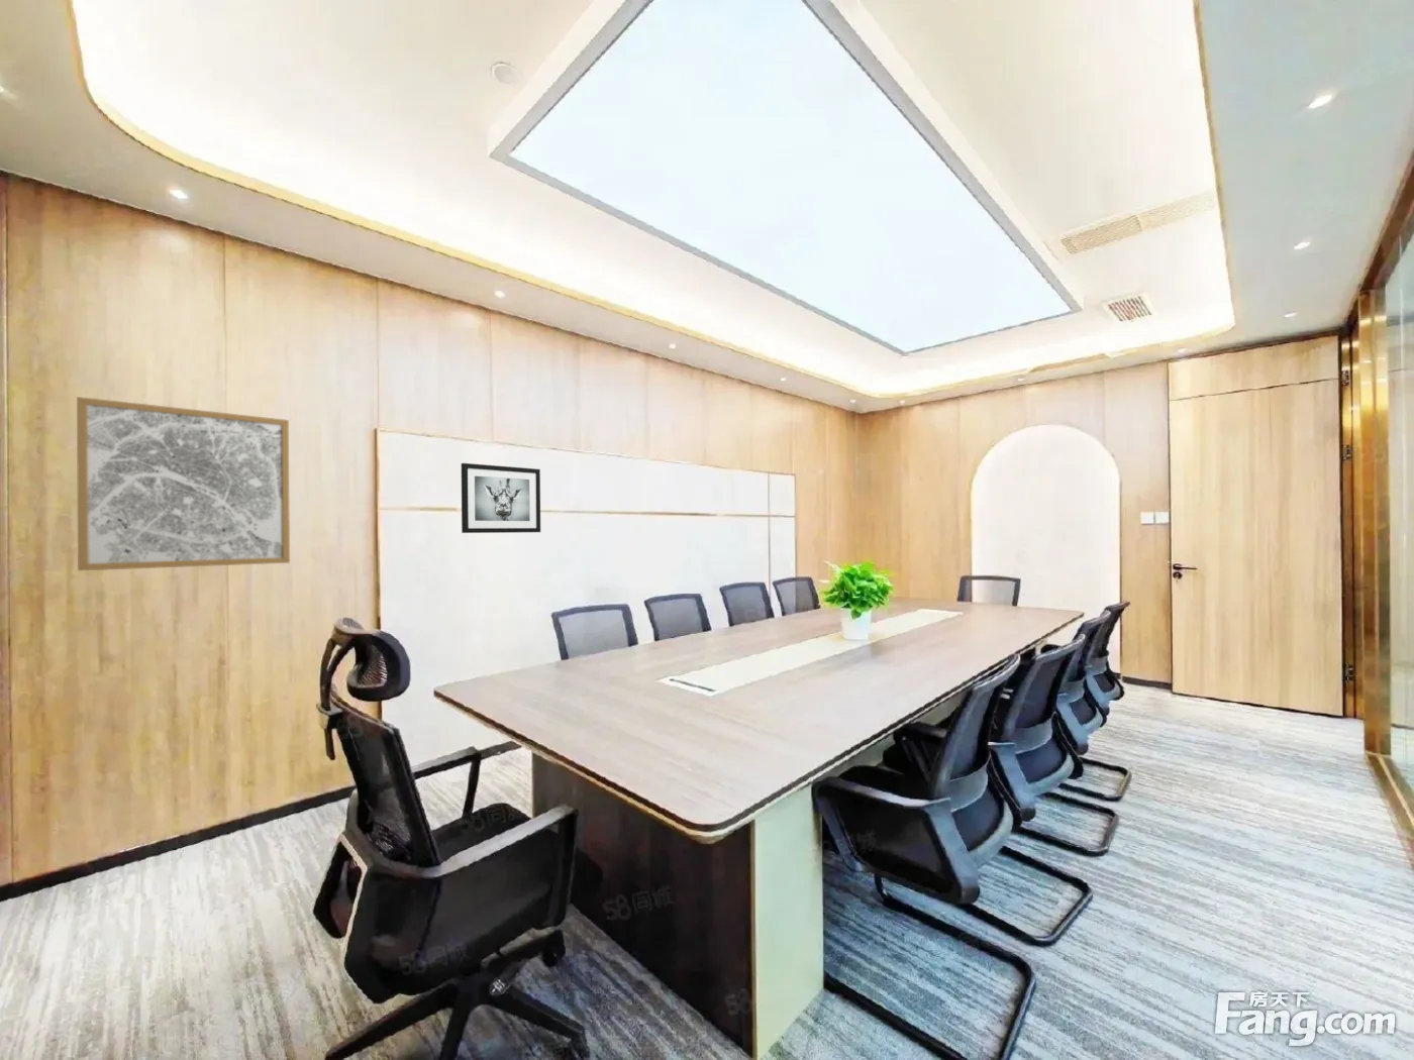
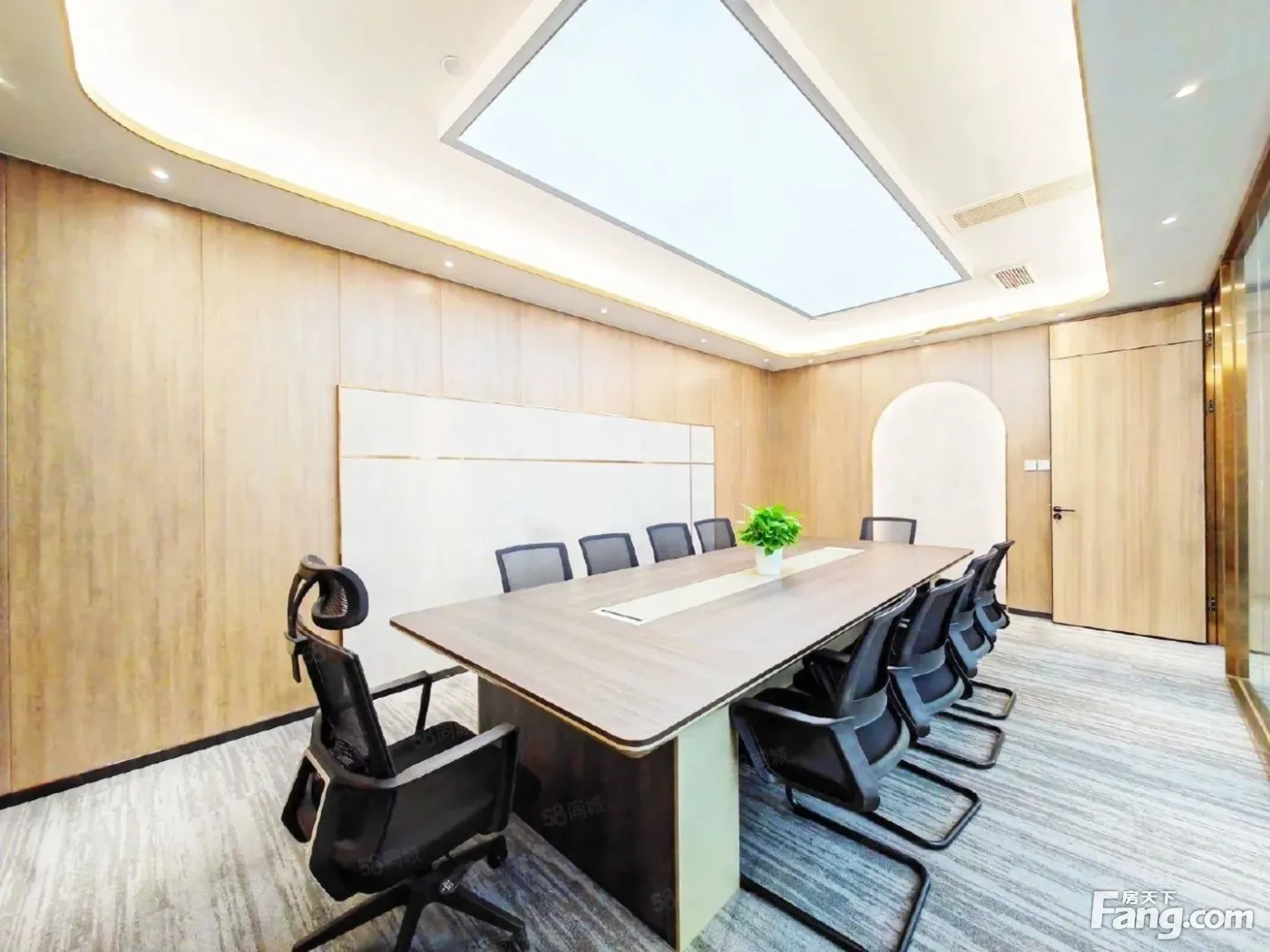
- wall art [76,395,291,571]
- wall art [461,462,541,534]
